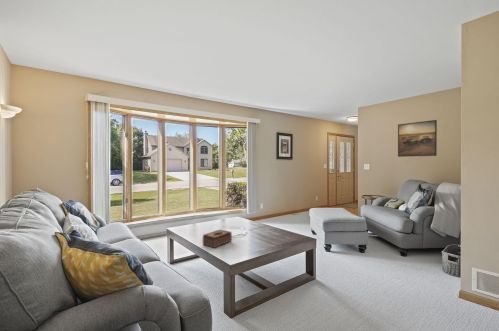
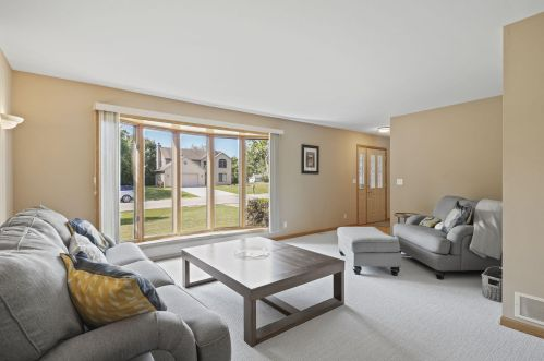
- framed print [397,119,438,158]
- tissue box [202,229,233,249]
